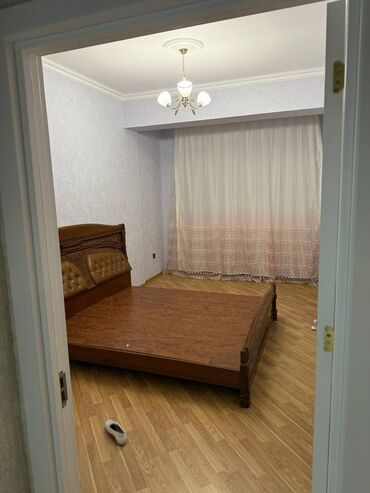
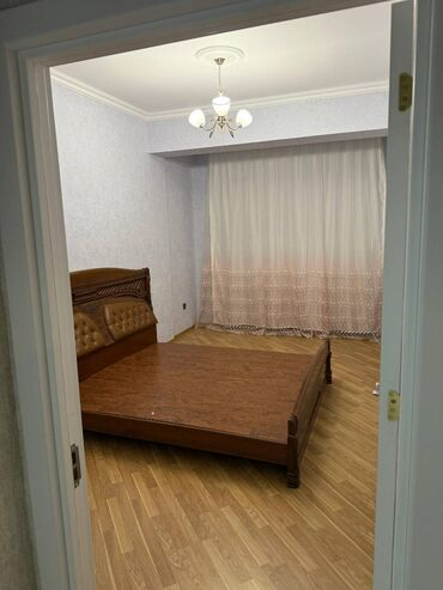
- shoe [104,418,127,446]
